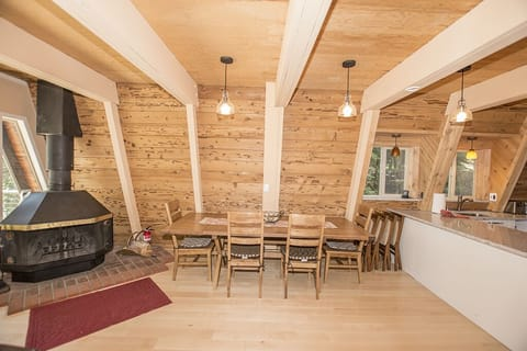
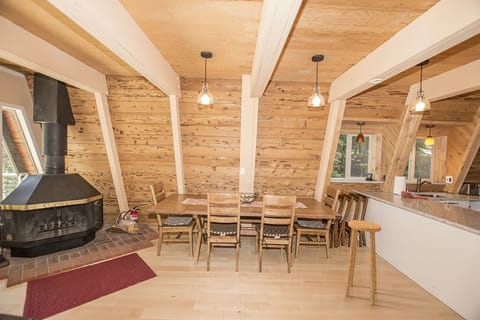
+ stool [344,219,382,306]
